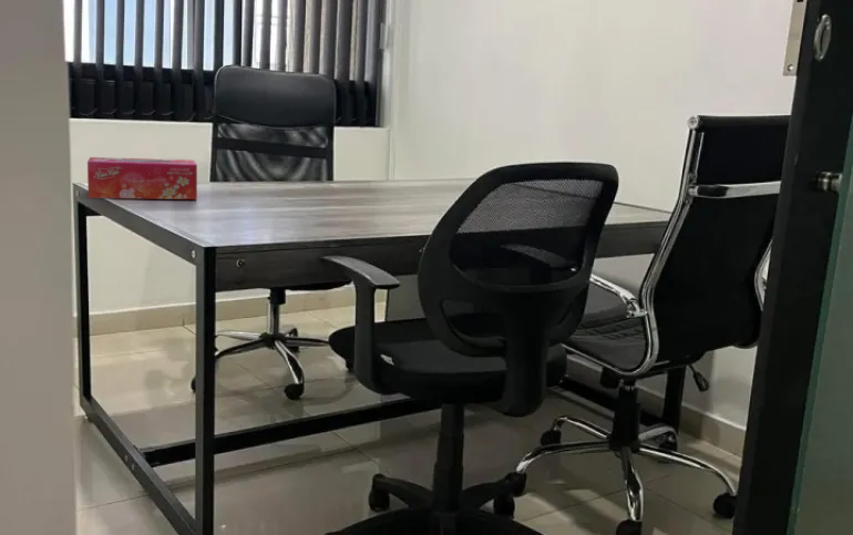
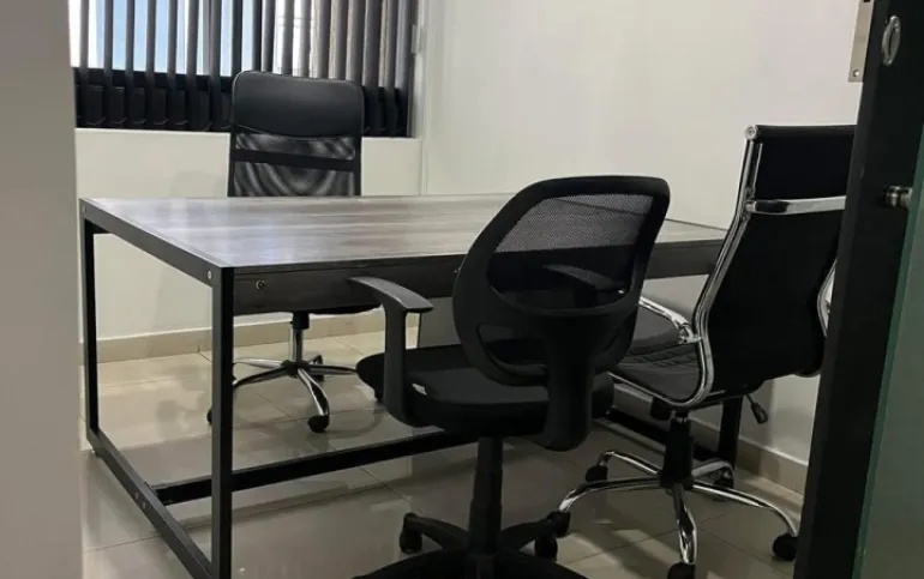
- tissue box [86,156,198,200]
